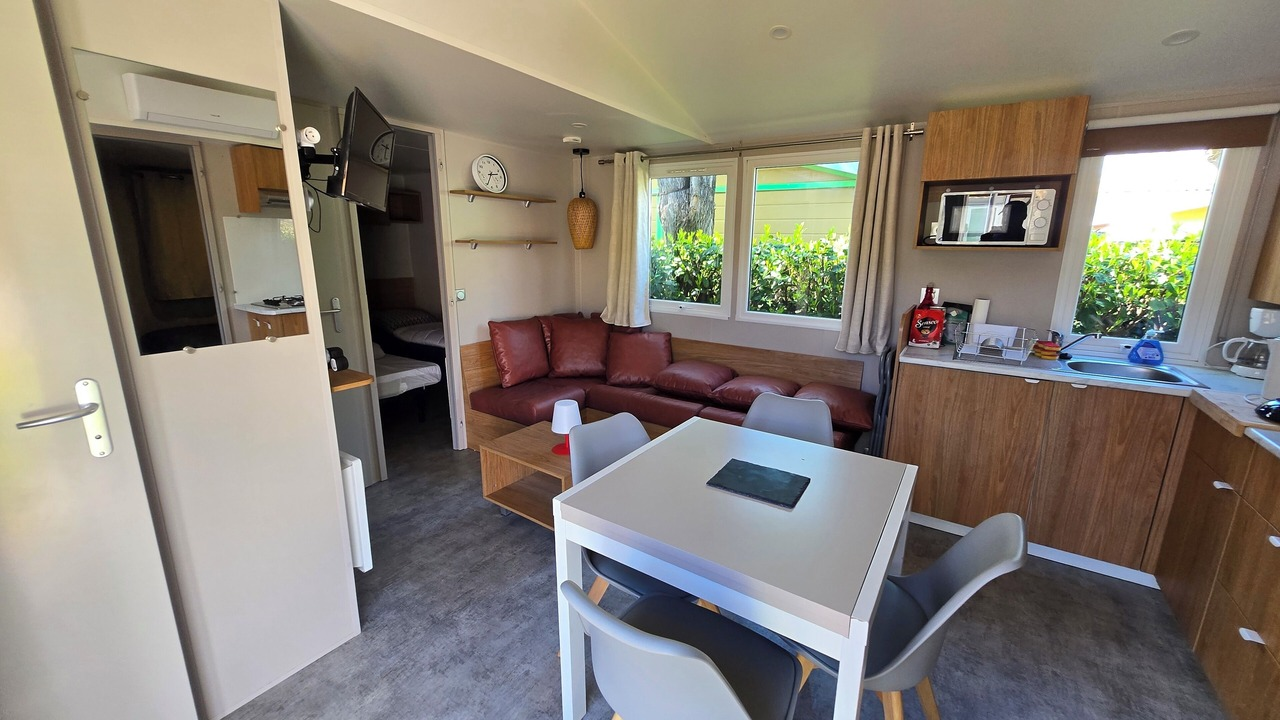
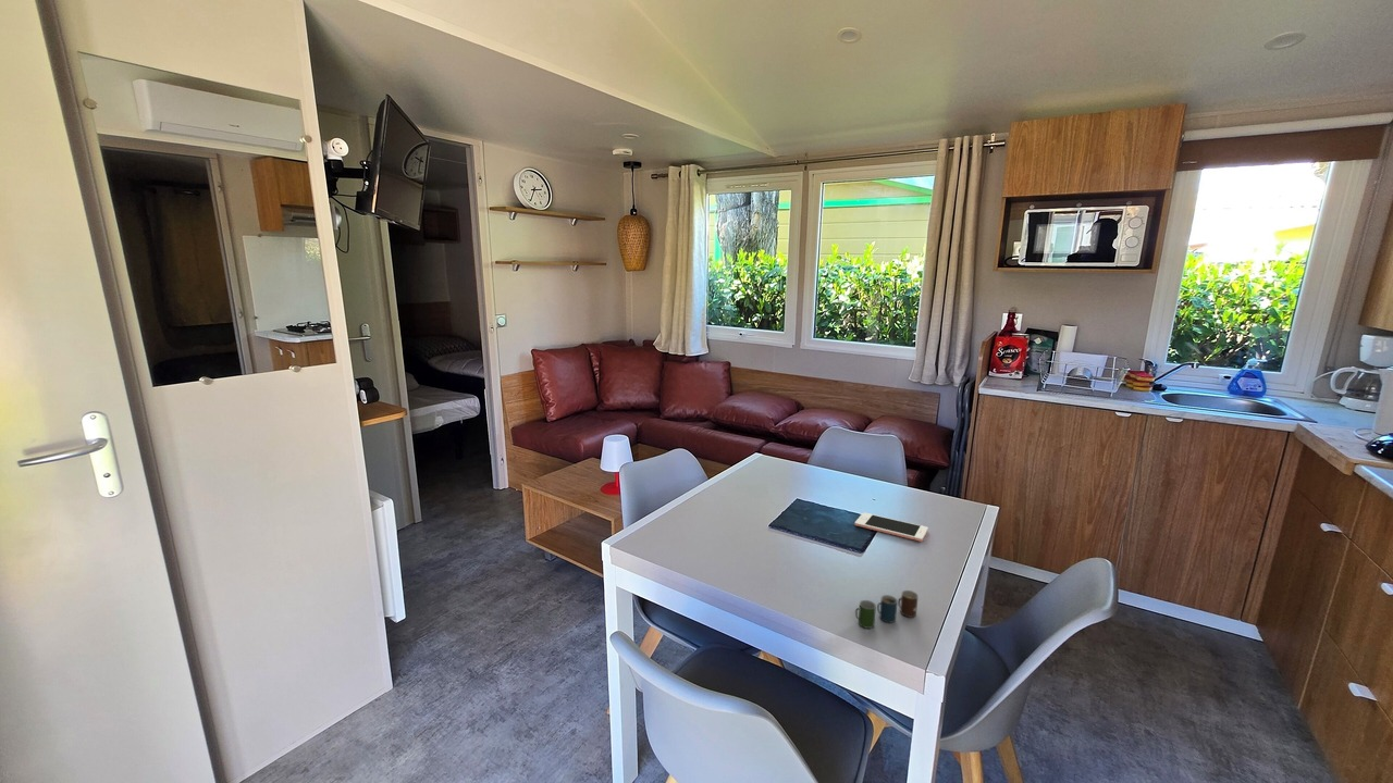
+ cell phone [854,512,929,543]
+ cup [854,589,920,630]
